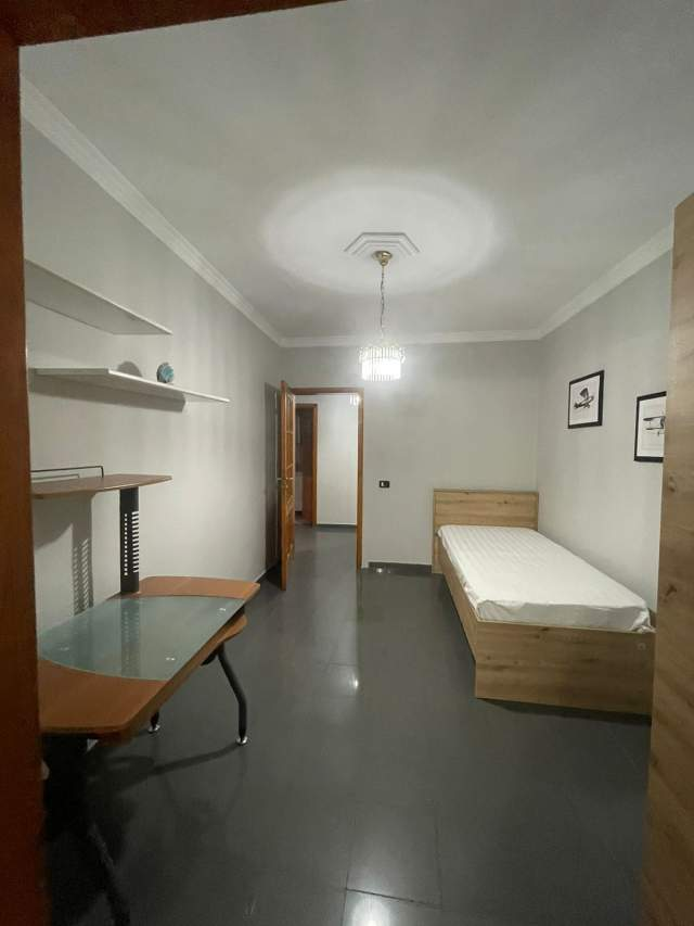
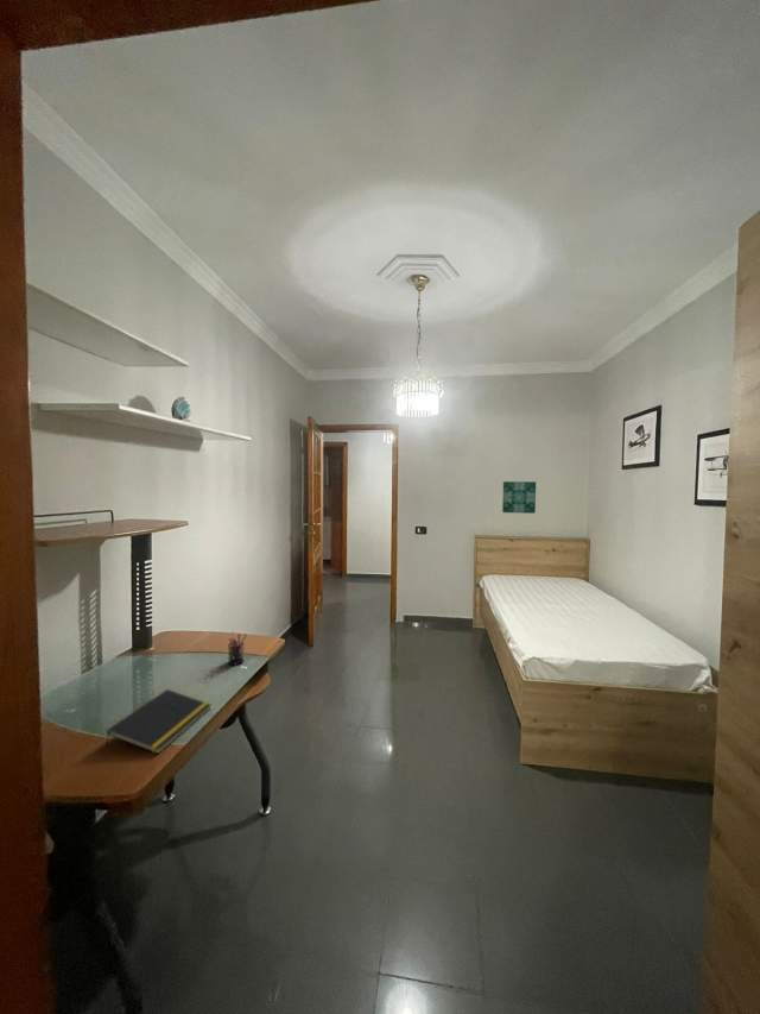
+ wall art [501,480,537,515]
+ notepad [104,688,211,755]
+ pen holder [227,631,248,666]
